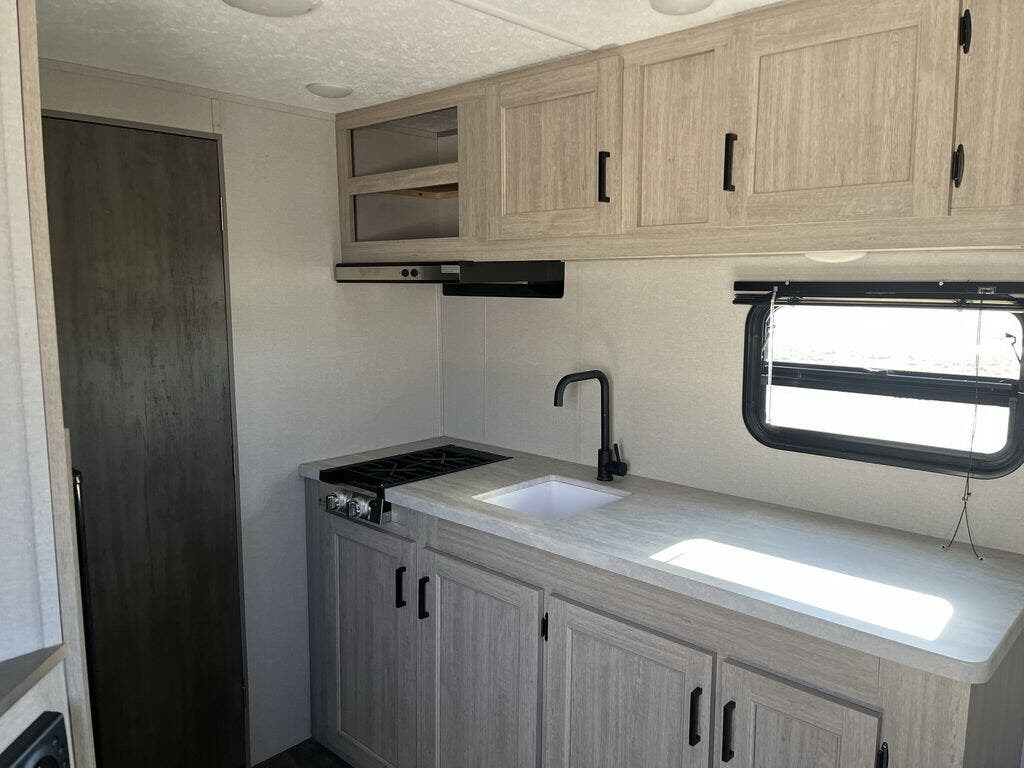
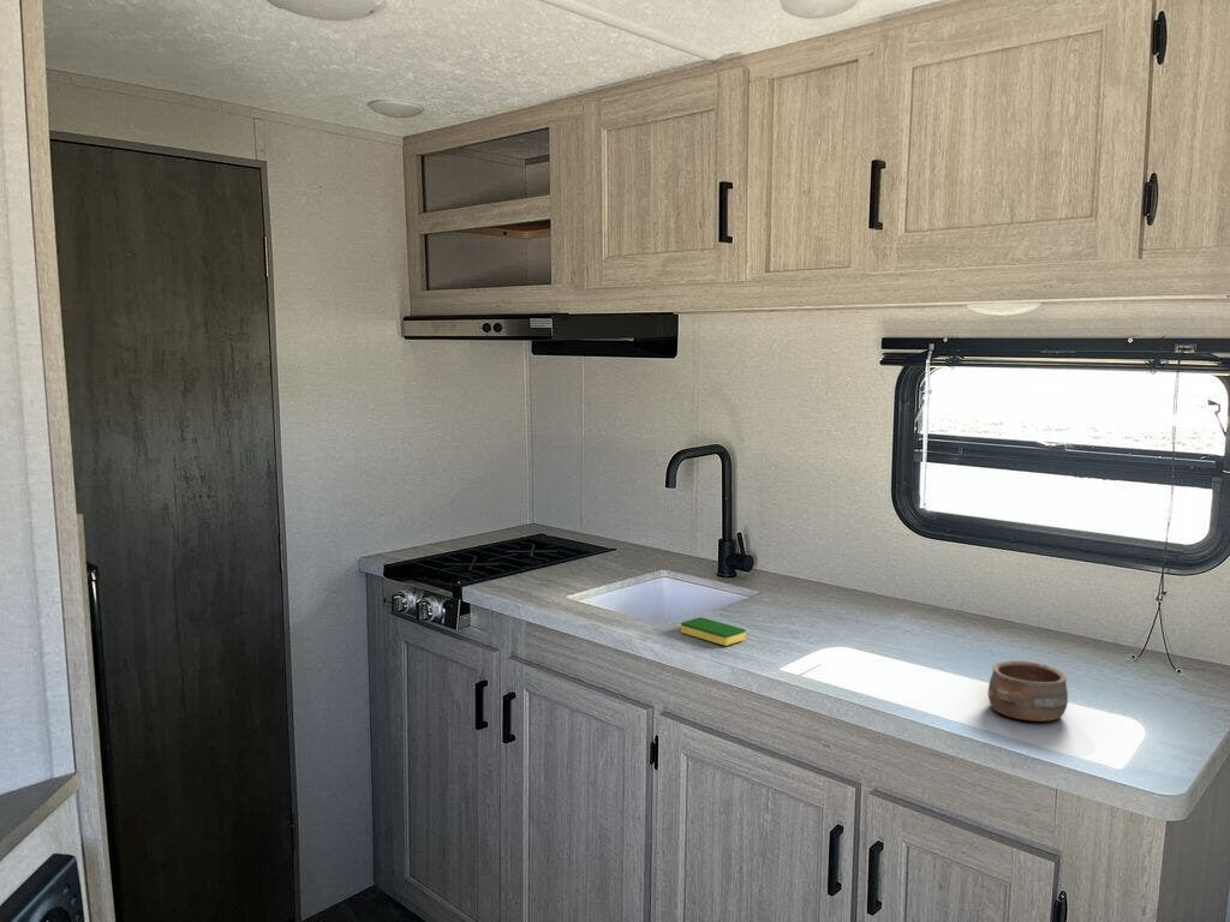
+ dish sponge [680,616,747,647]
+ pottery [987,659,1069,723]
